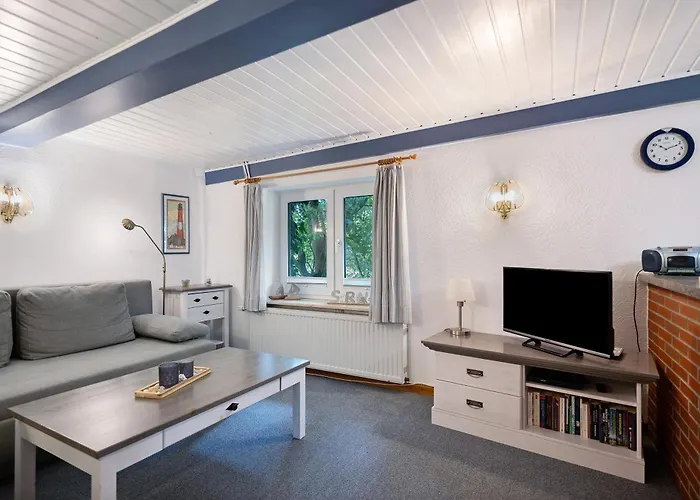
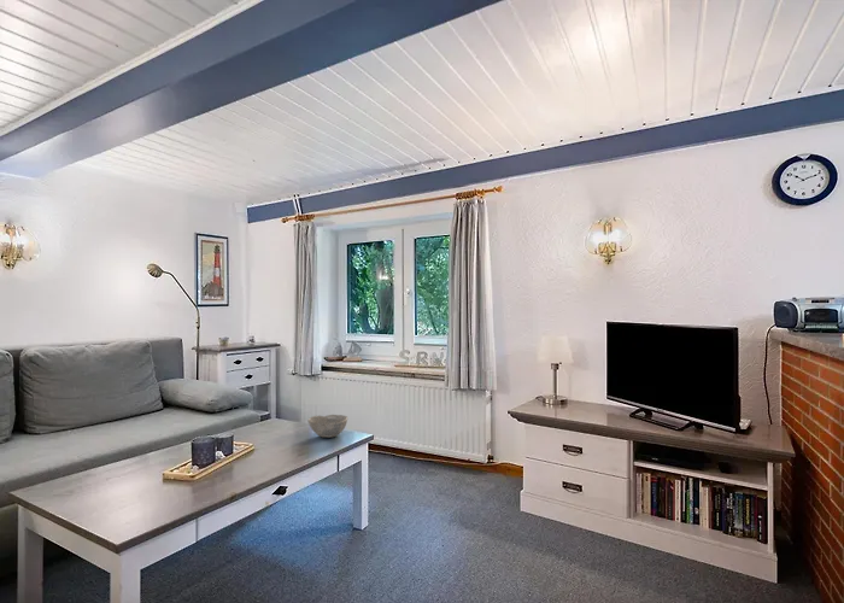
+ bowl [306,414,348,439]
